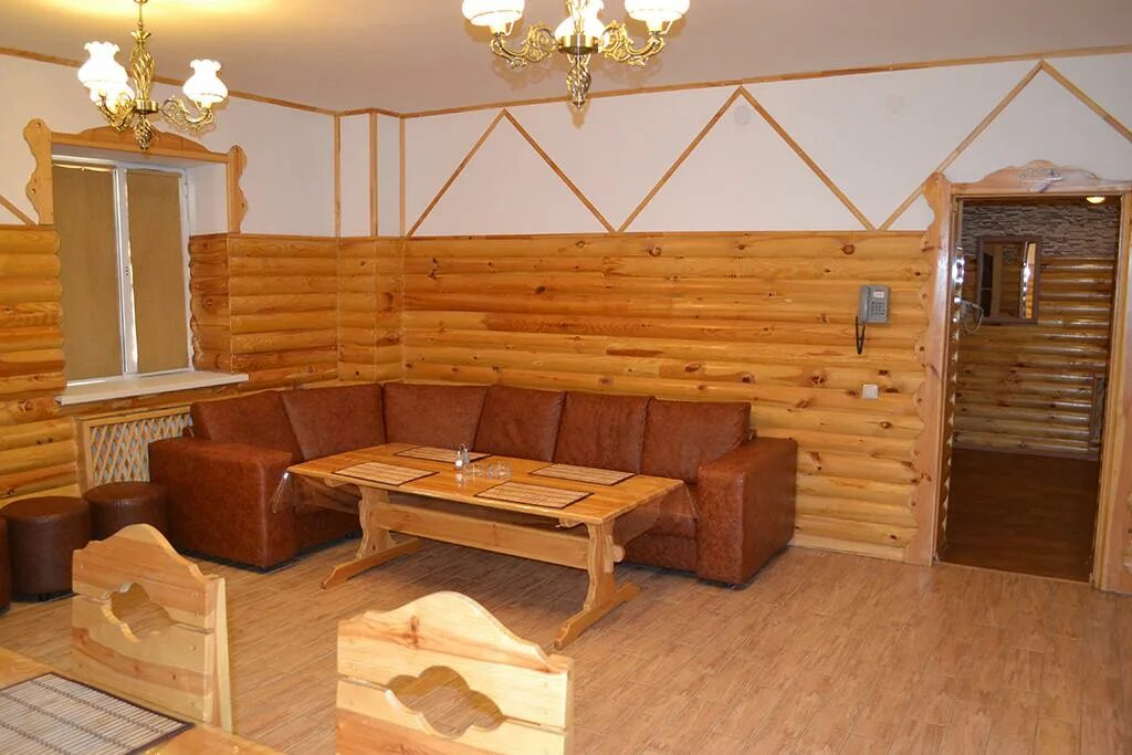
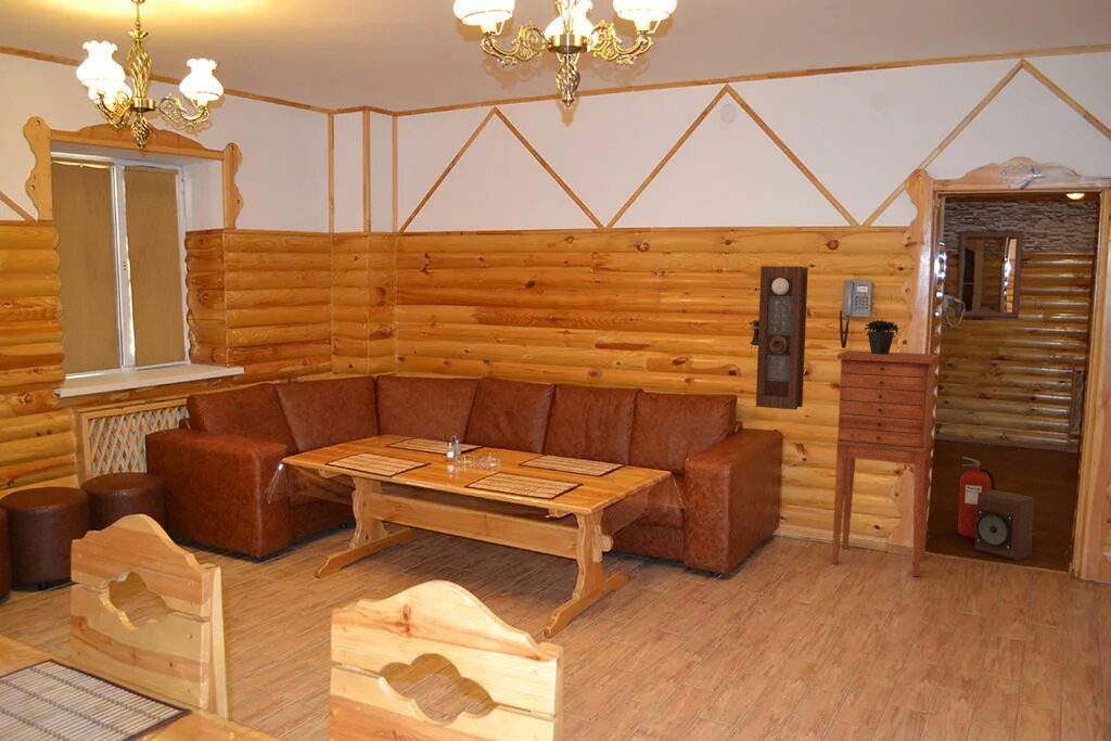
+ fire extinguisher [957,456,996,539]
+ potted plant [864,292,901,355]
+ cabinet [831,349,940,577]
+ speaker [974,489,1036,562]
+ pendulum clock [749,266,809,411]
